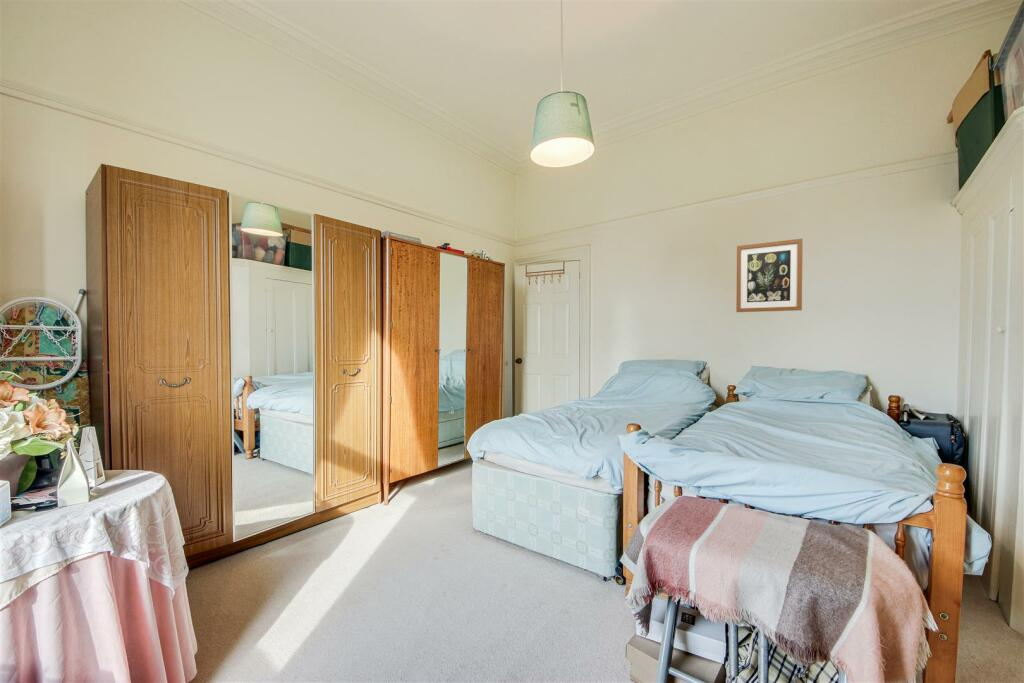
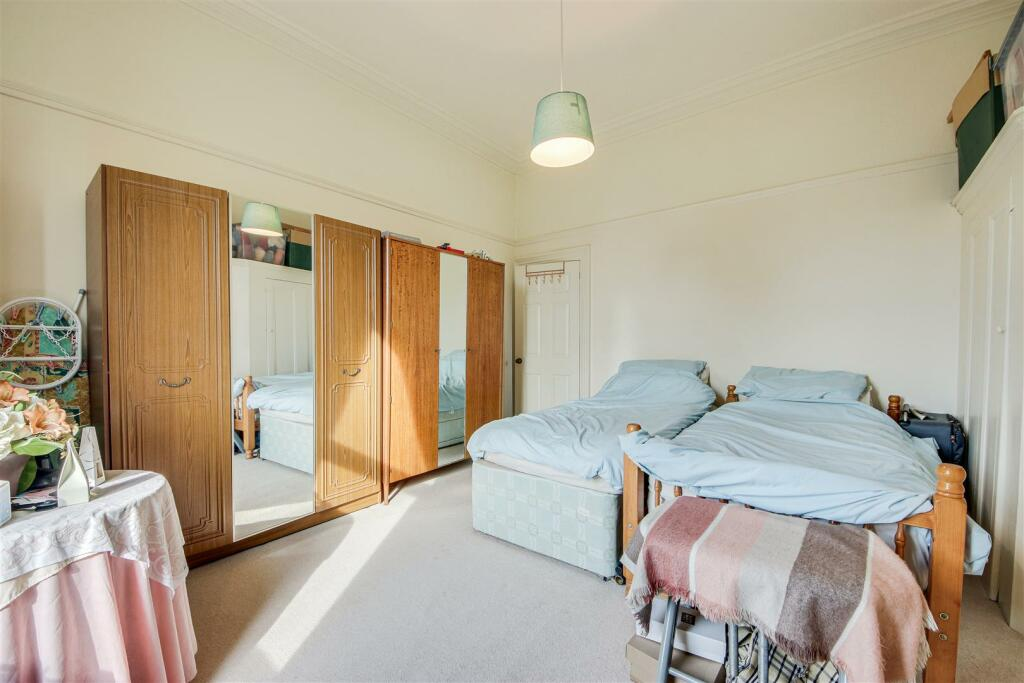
- wall art [735,238,804,313]
